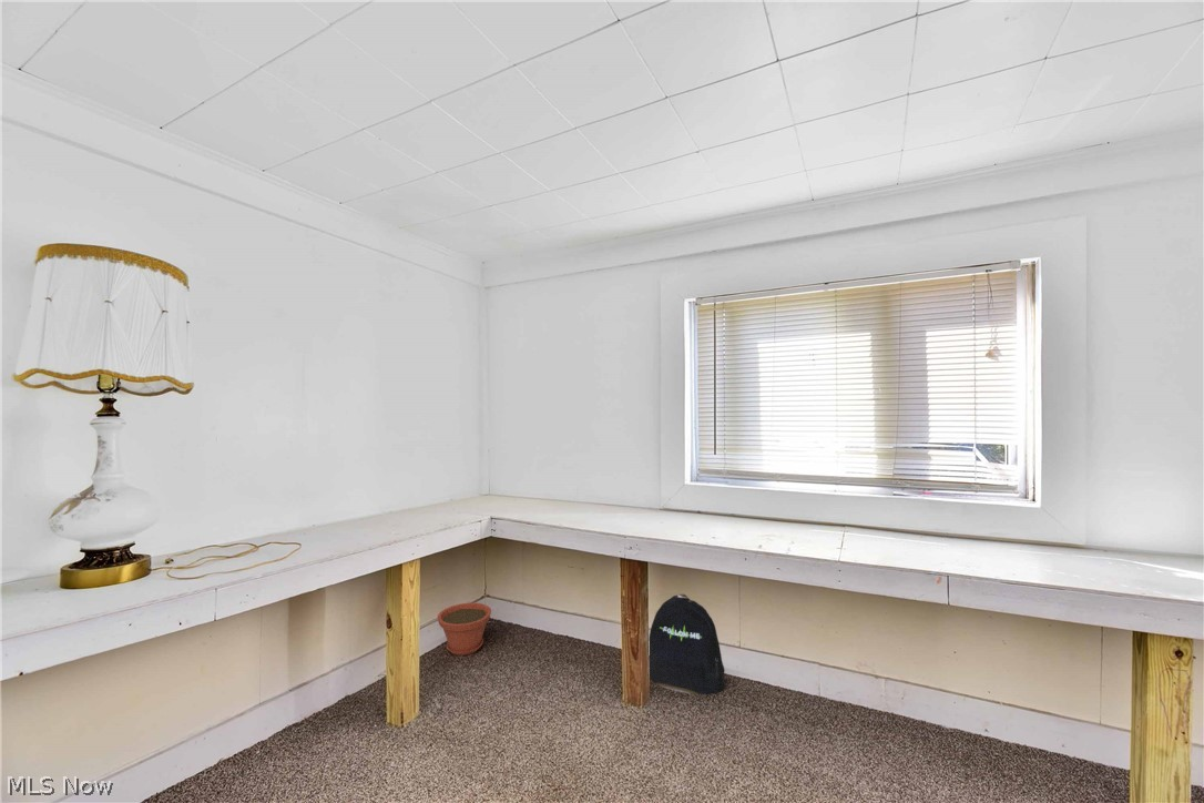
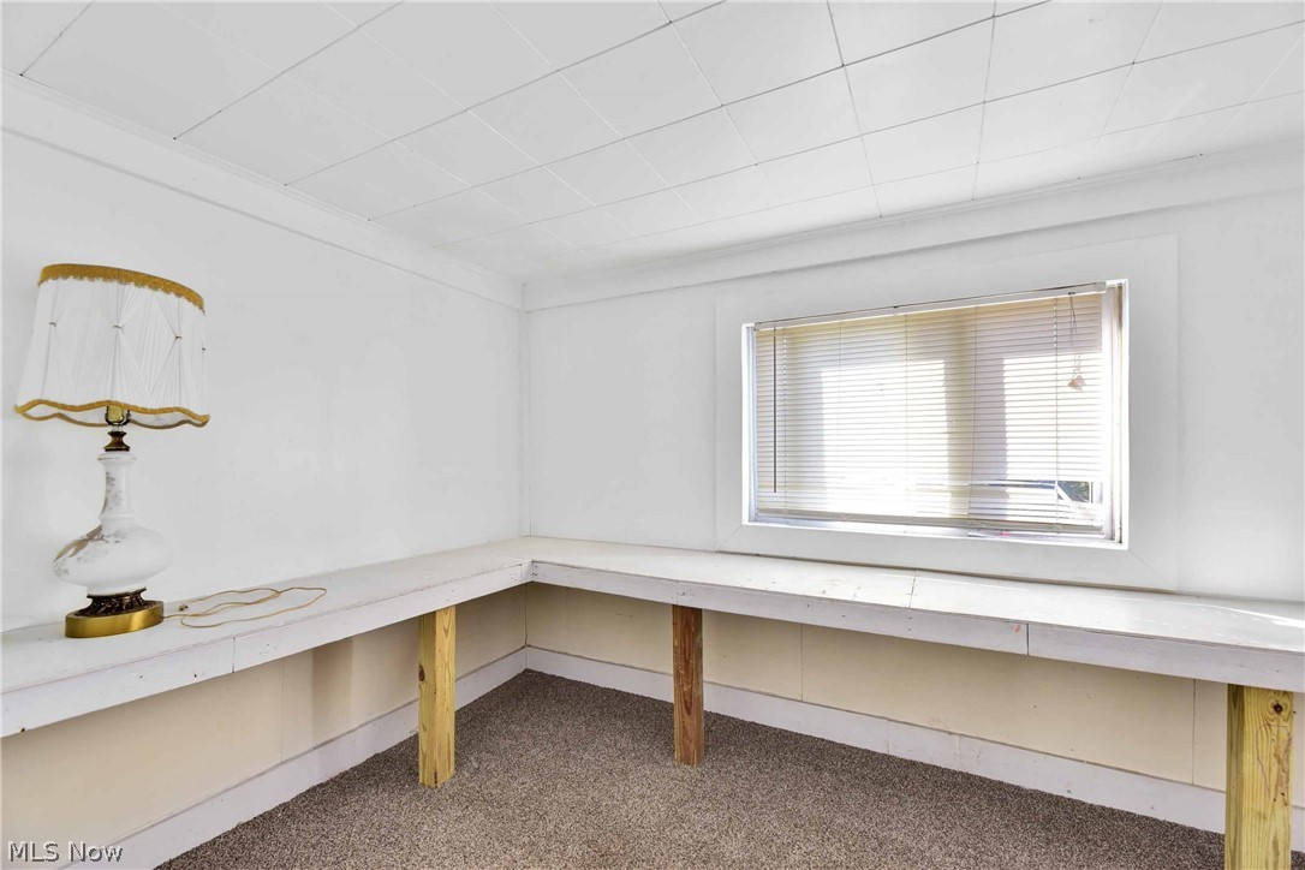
- plant pot [437,602,492,657]
- backpack [649,593,726,695]
